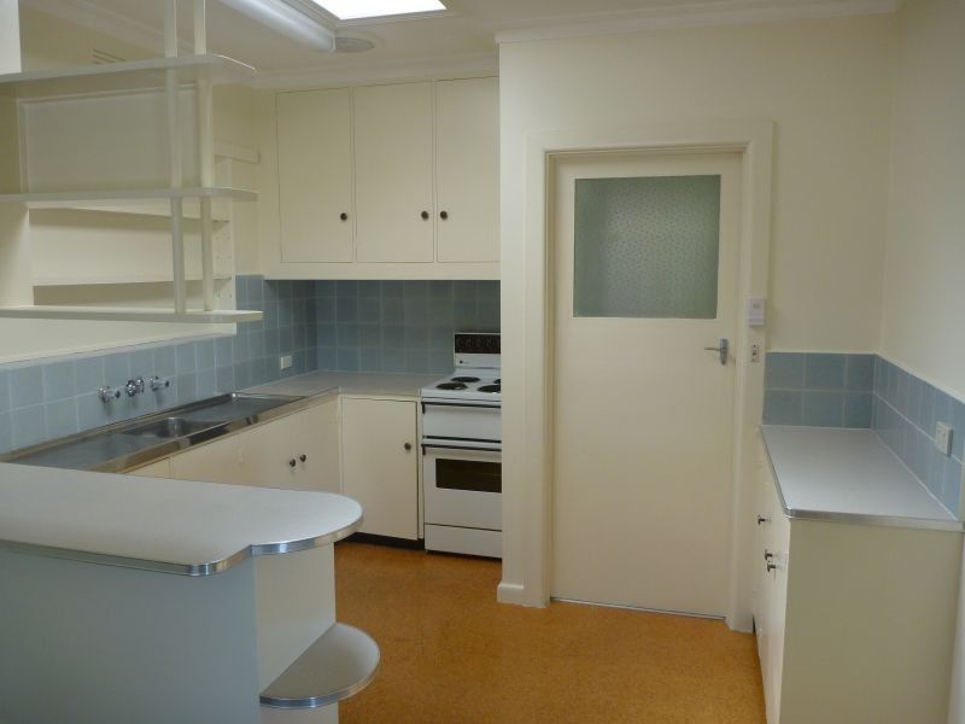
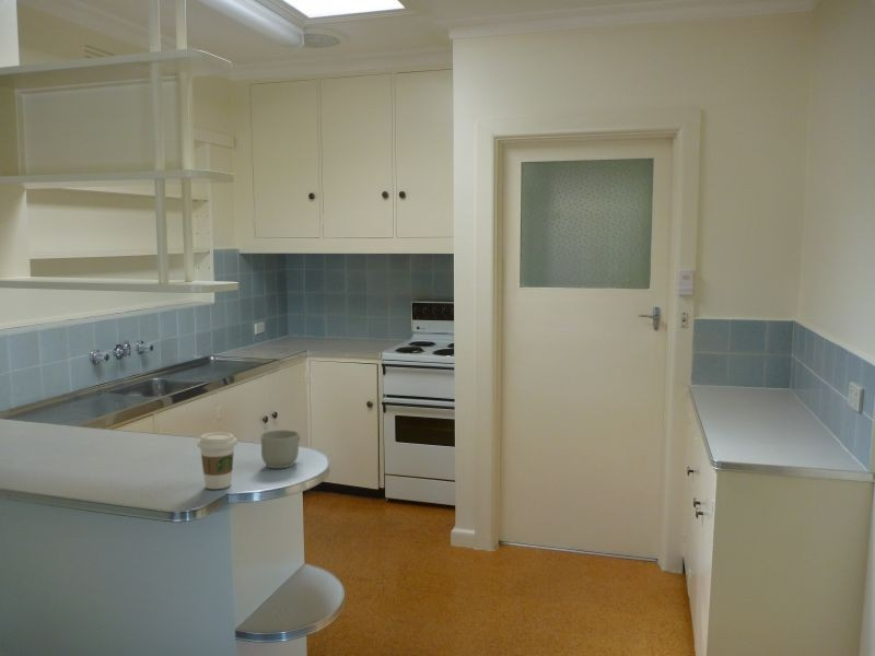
+ coffee cup [196,432,238,490]
+ mug [259,429,301,469]
